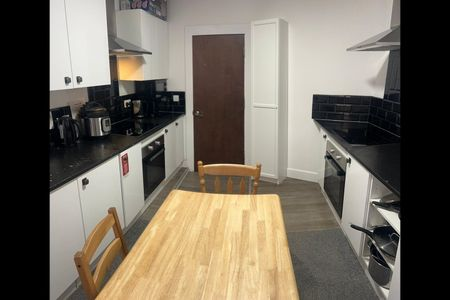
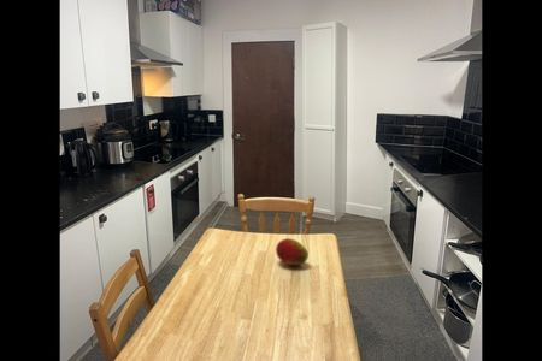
+ fruit [275,237,310,266]
